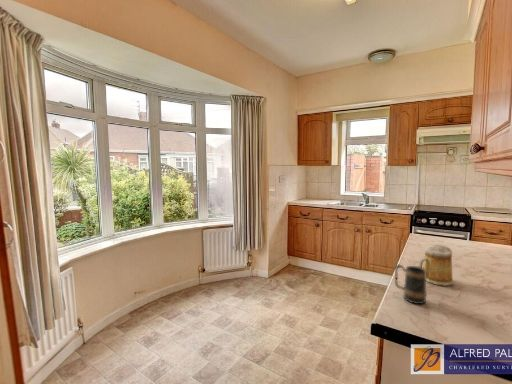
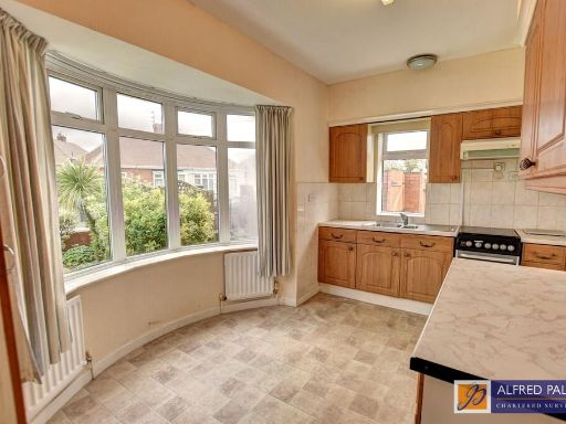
- mug [394,264,428,305]
- mug [417,243,454,287]
